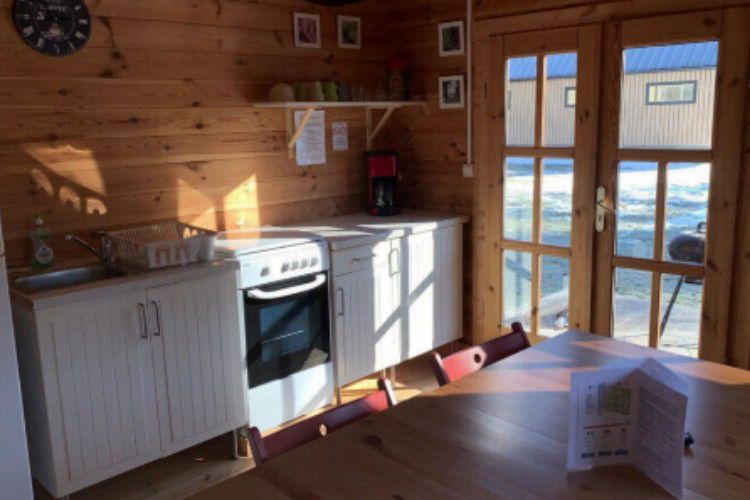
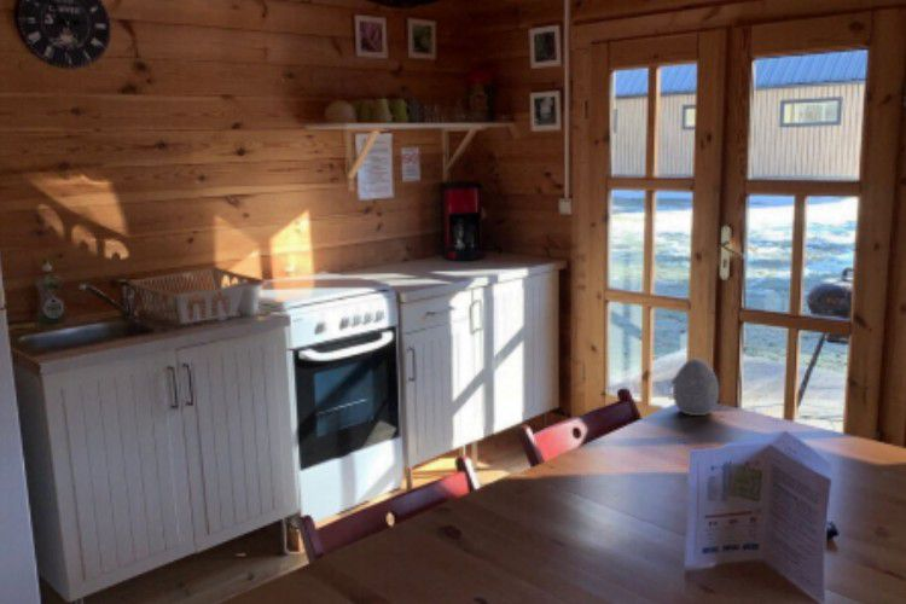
+ decorative egg [672,358,720,417]
